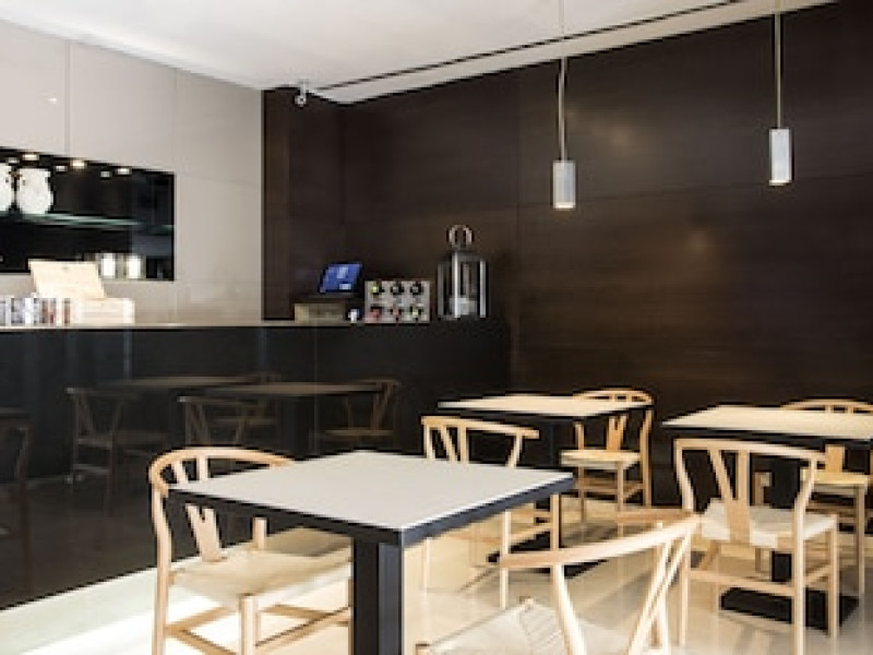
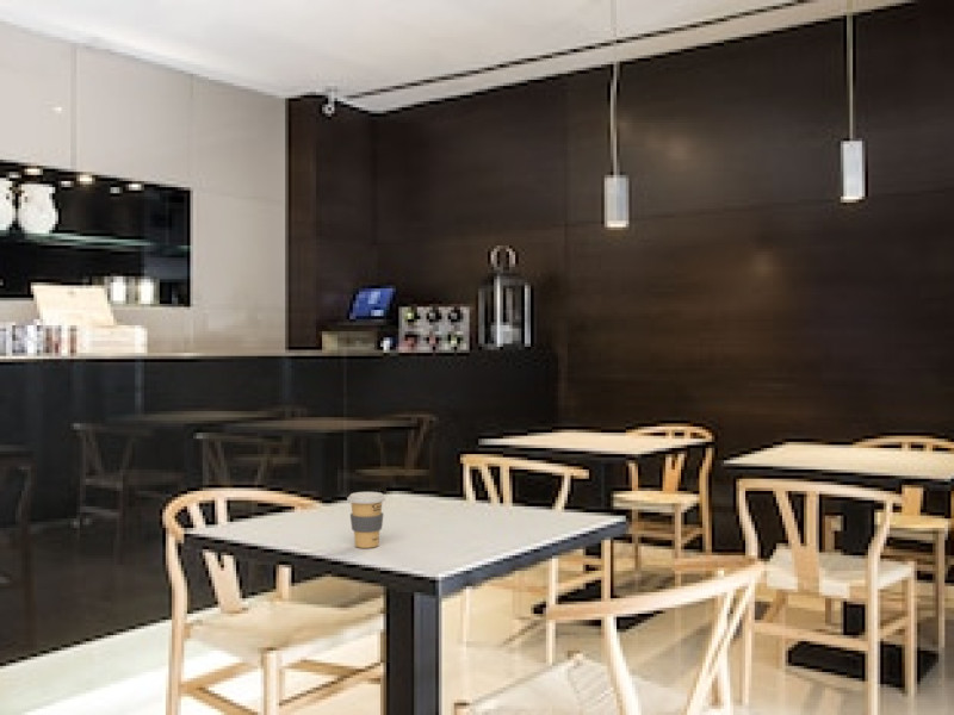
+ coffee cup [346,491,386,549]
